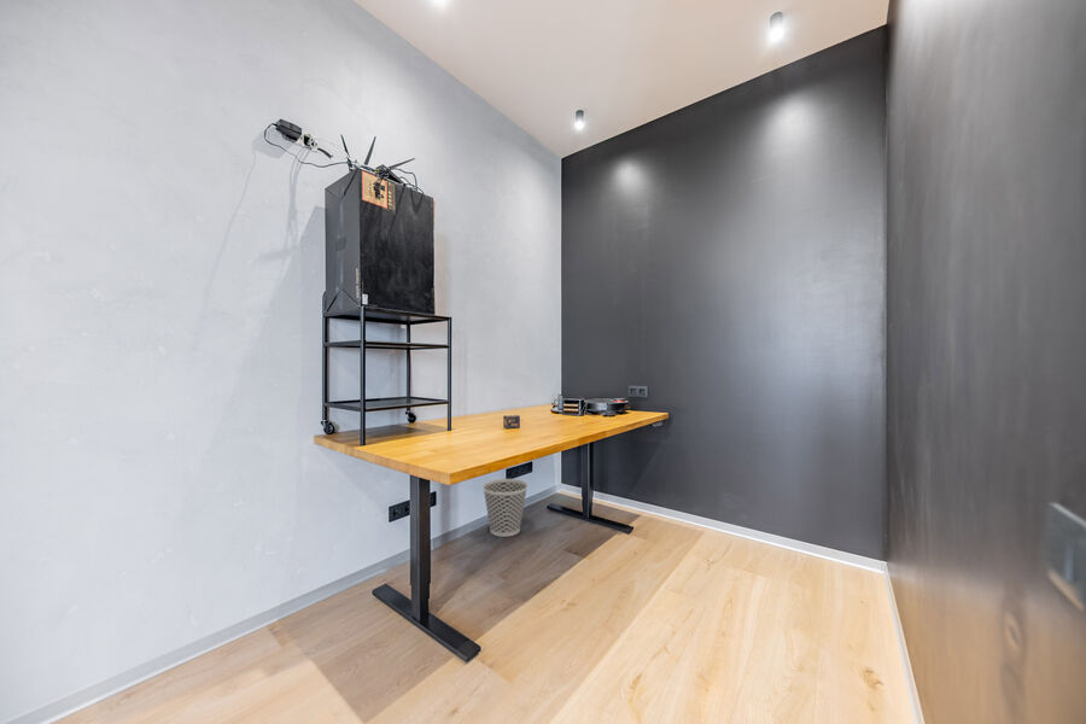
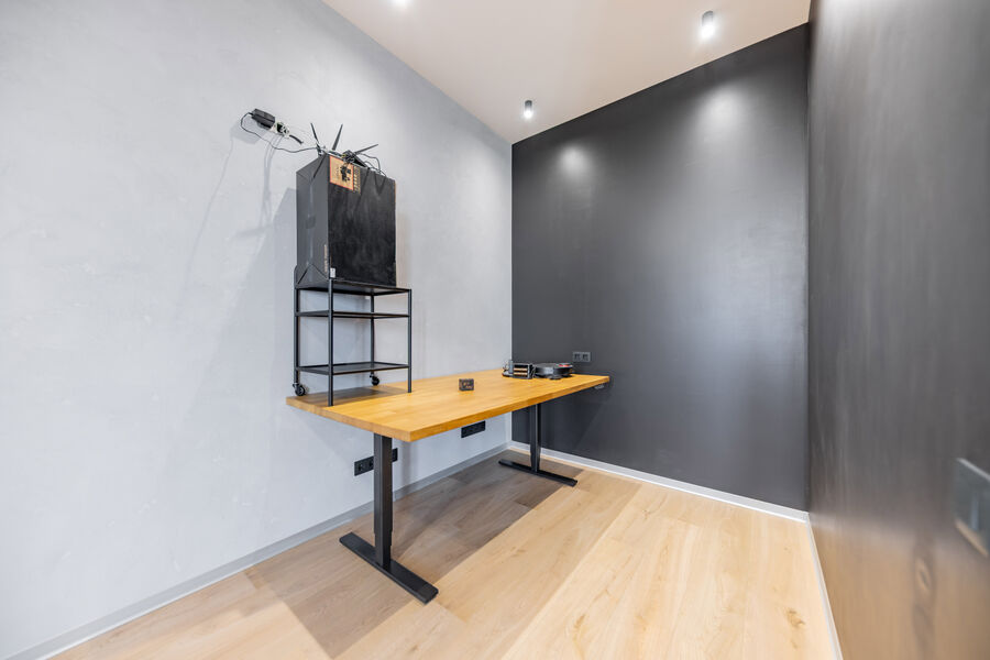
- wastebasket [481,478,530,538]
